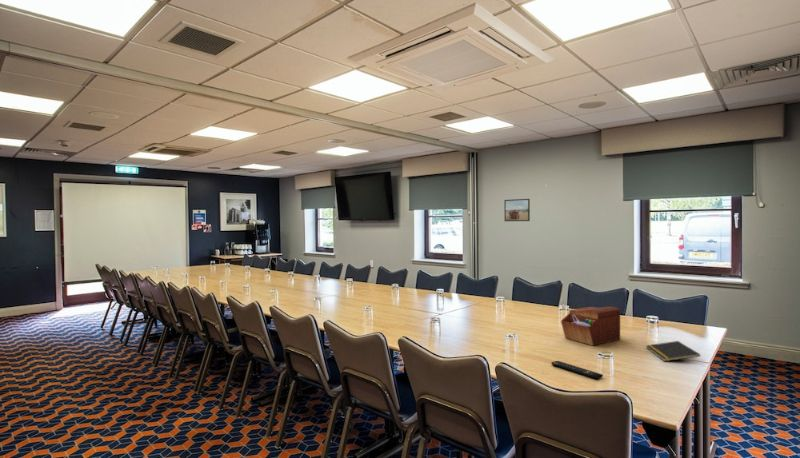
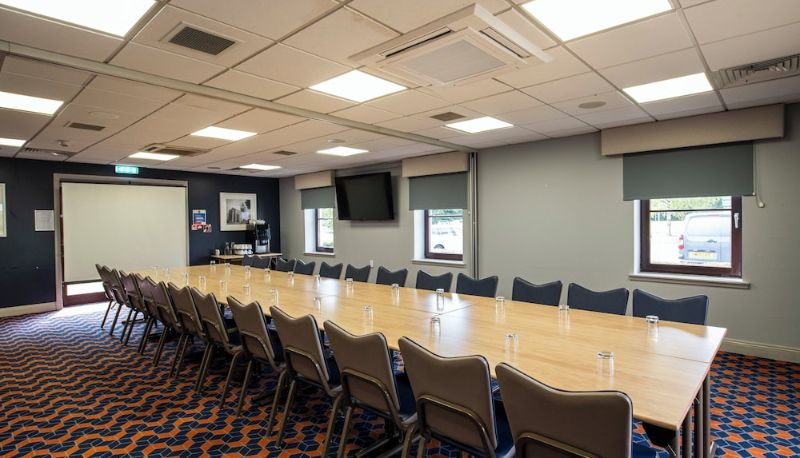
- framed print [503,198,531,222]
- notepad [645,340,701,362]
- sewing box [560,306,621,347]
- remote control [550,360,604,380]
